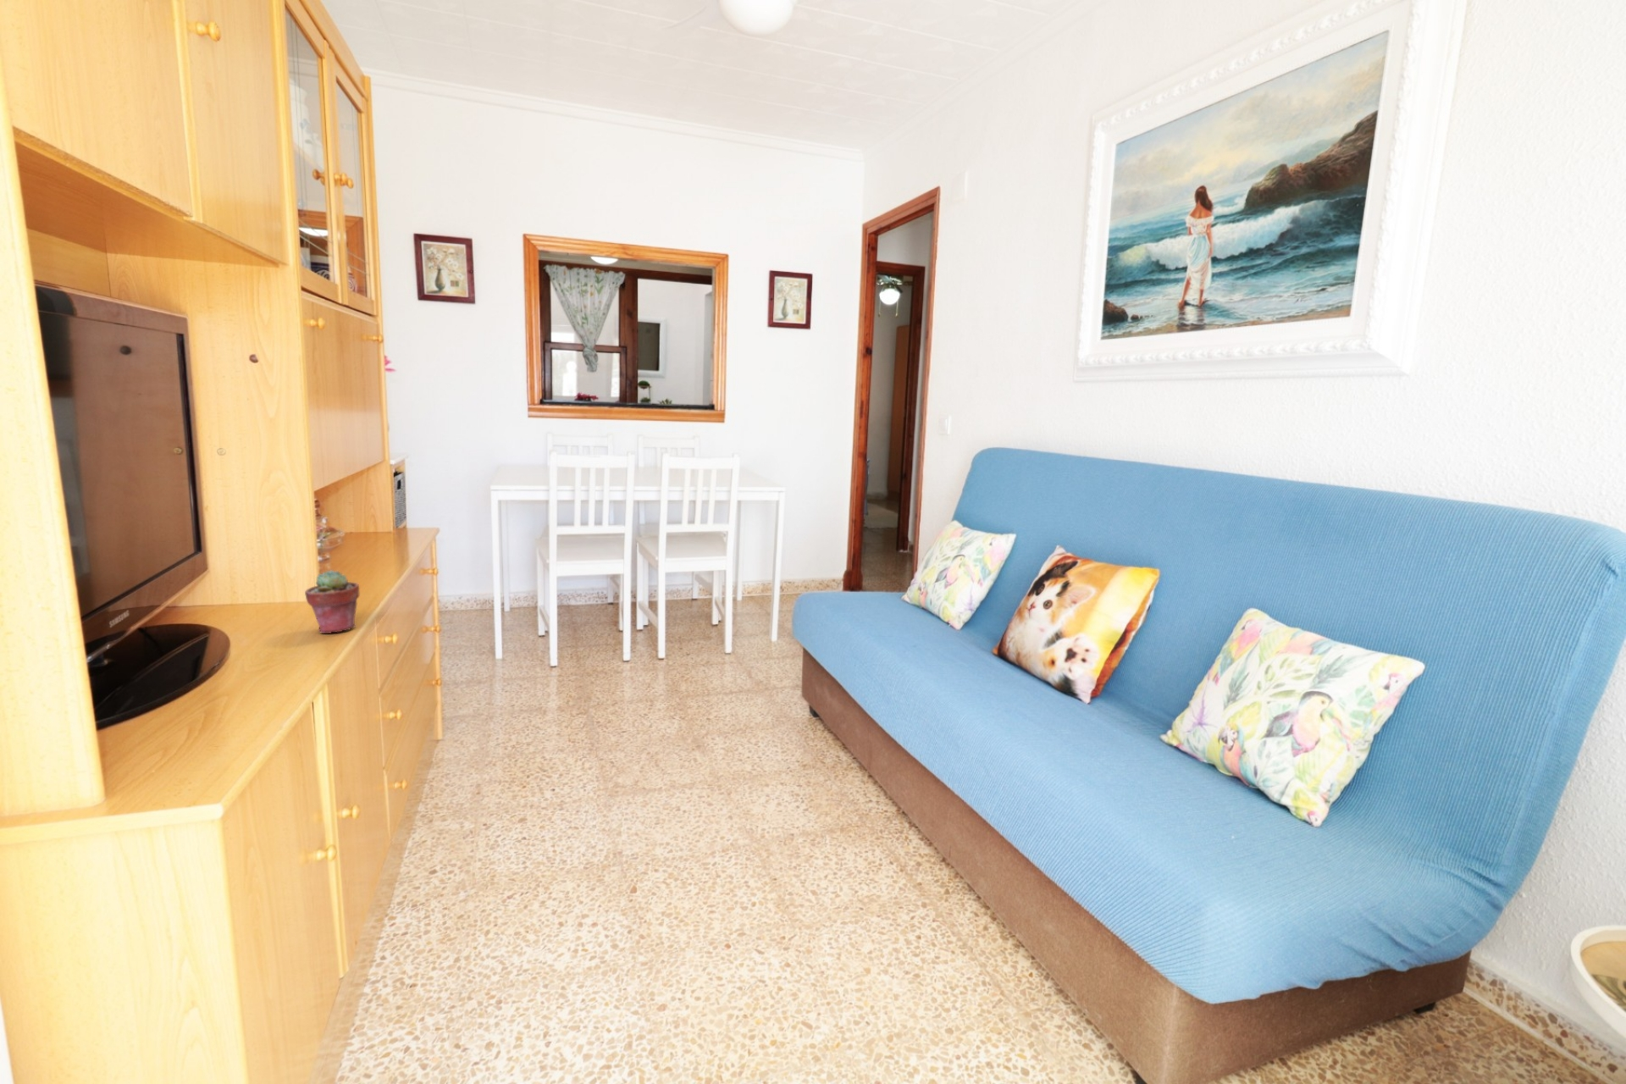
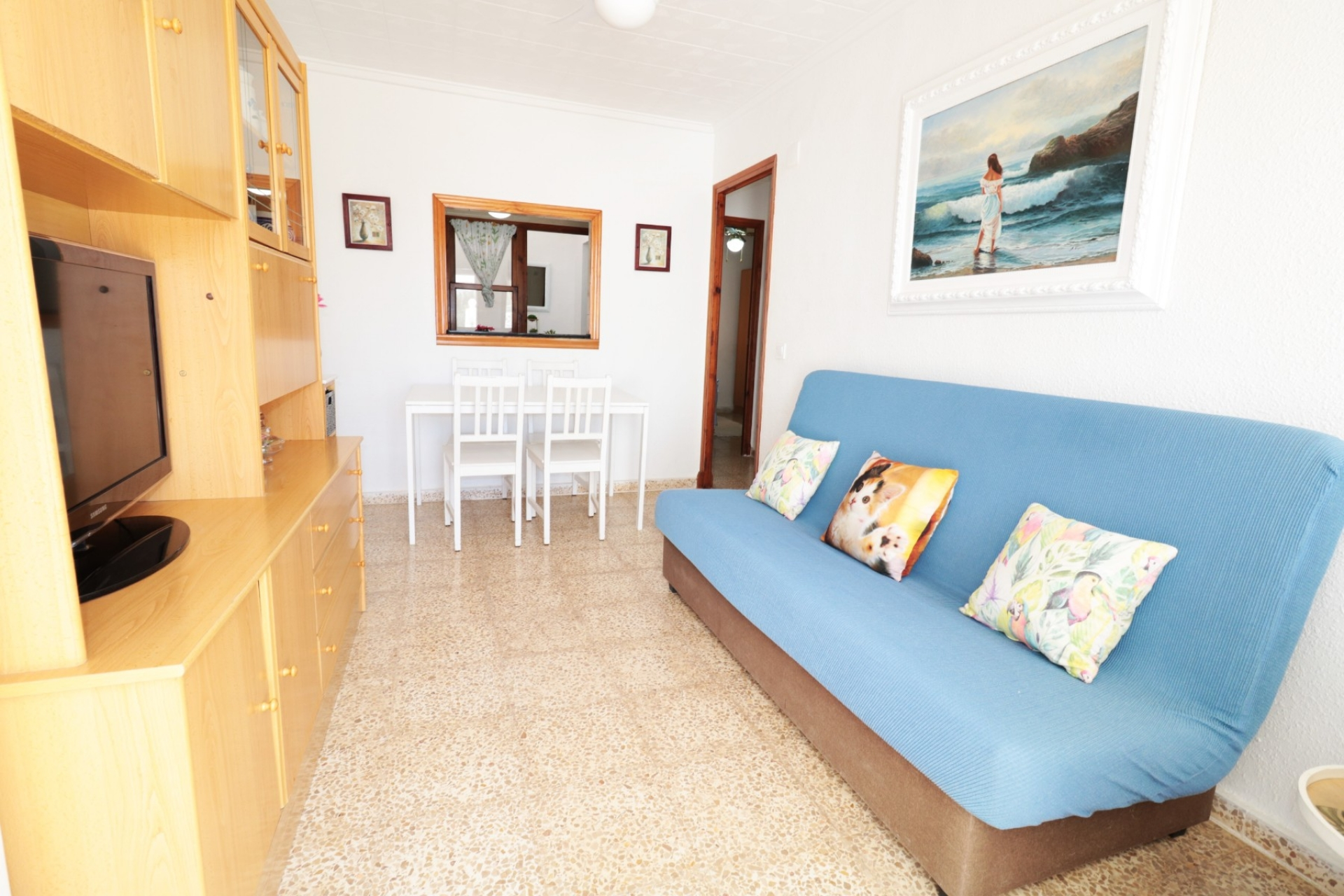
- potted succulent [304,569,359,634]
